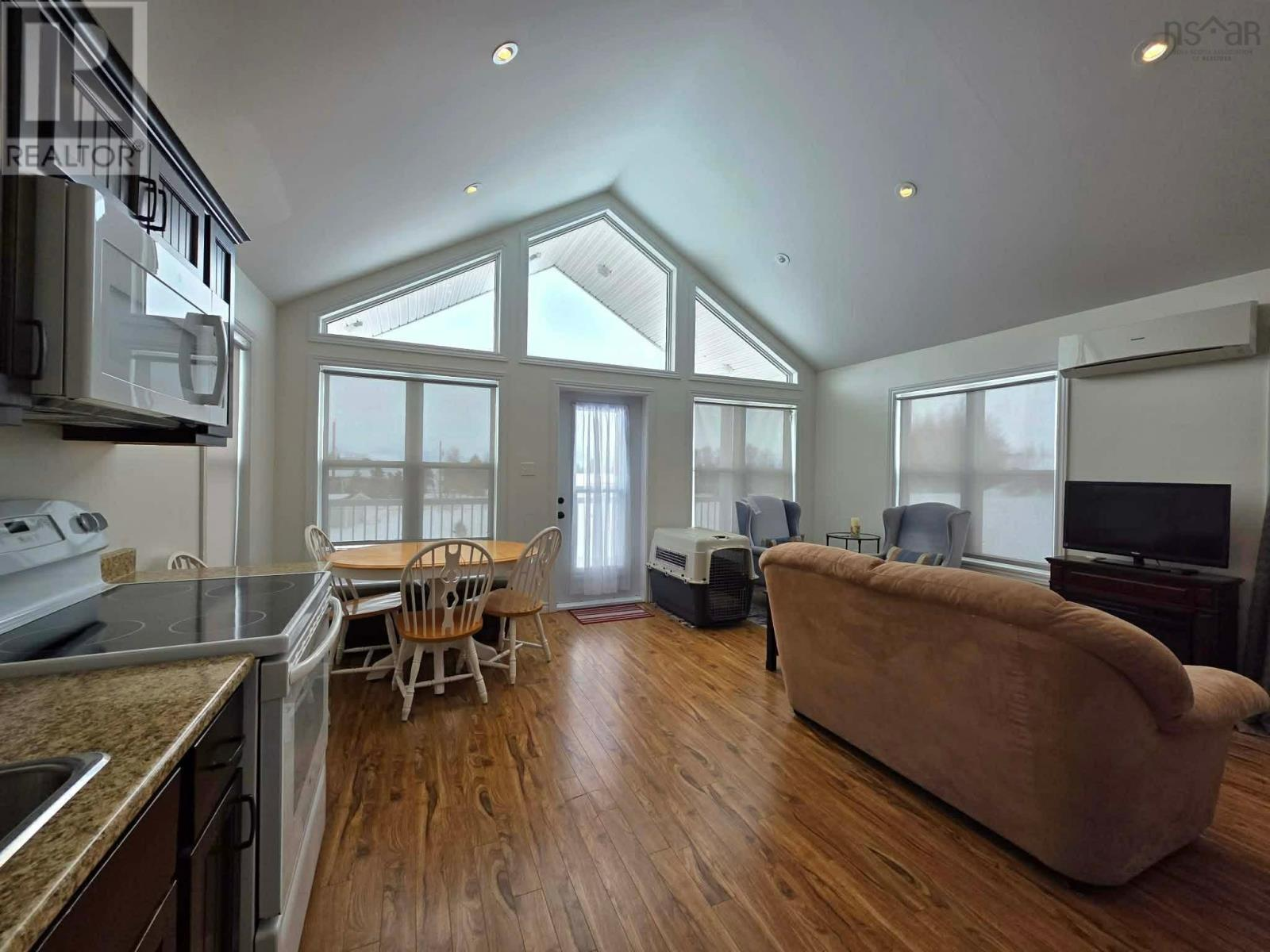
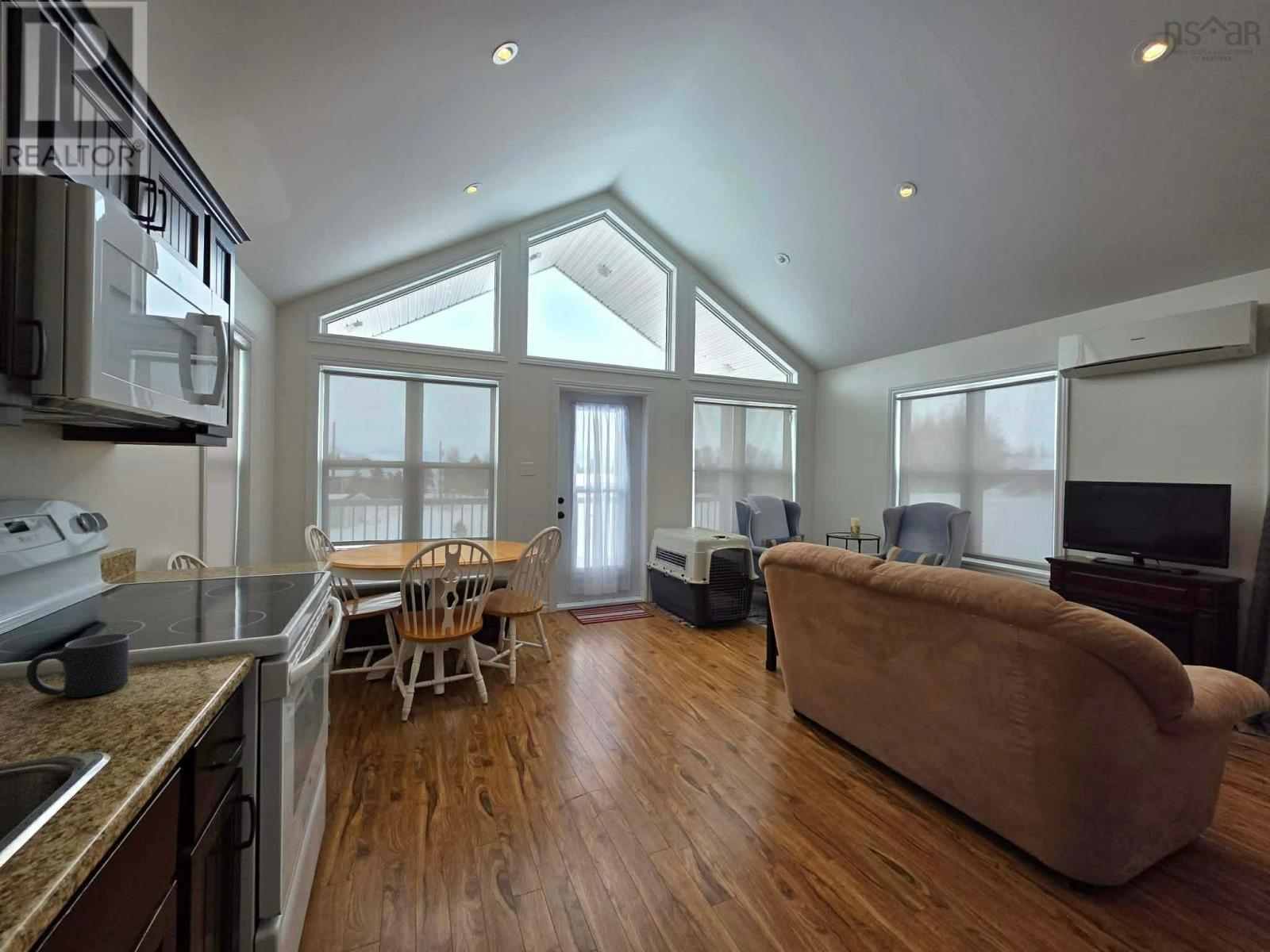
+ mug [25,633,130,698]
